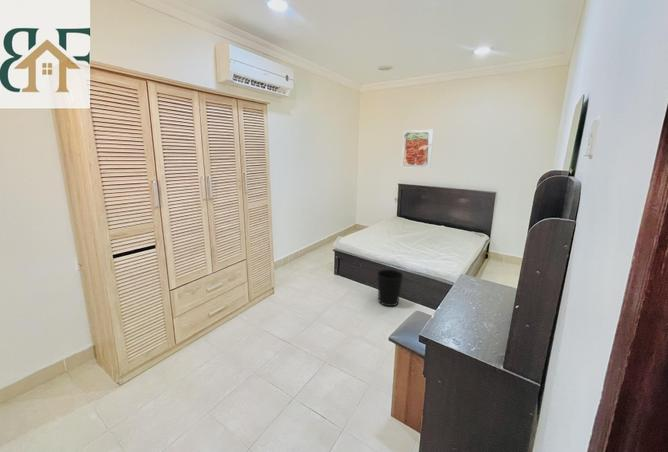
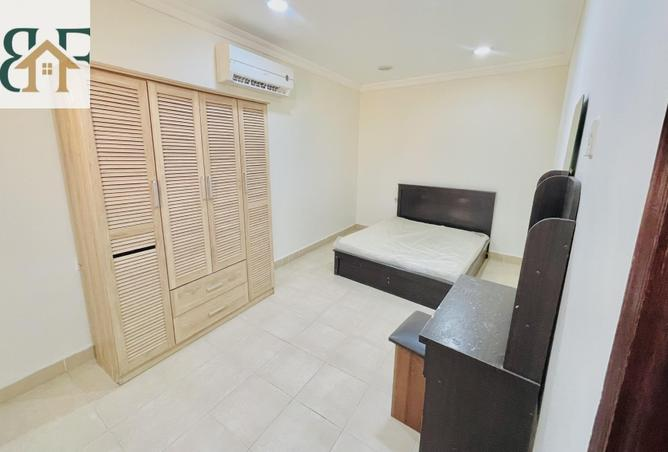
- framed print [401,129,435,169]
- wastebasket [376,268,404,307]
